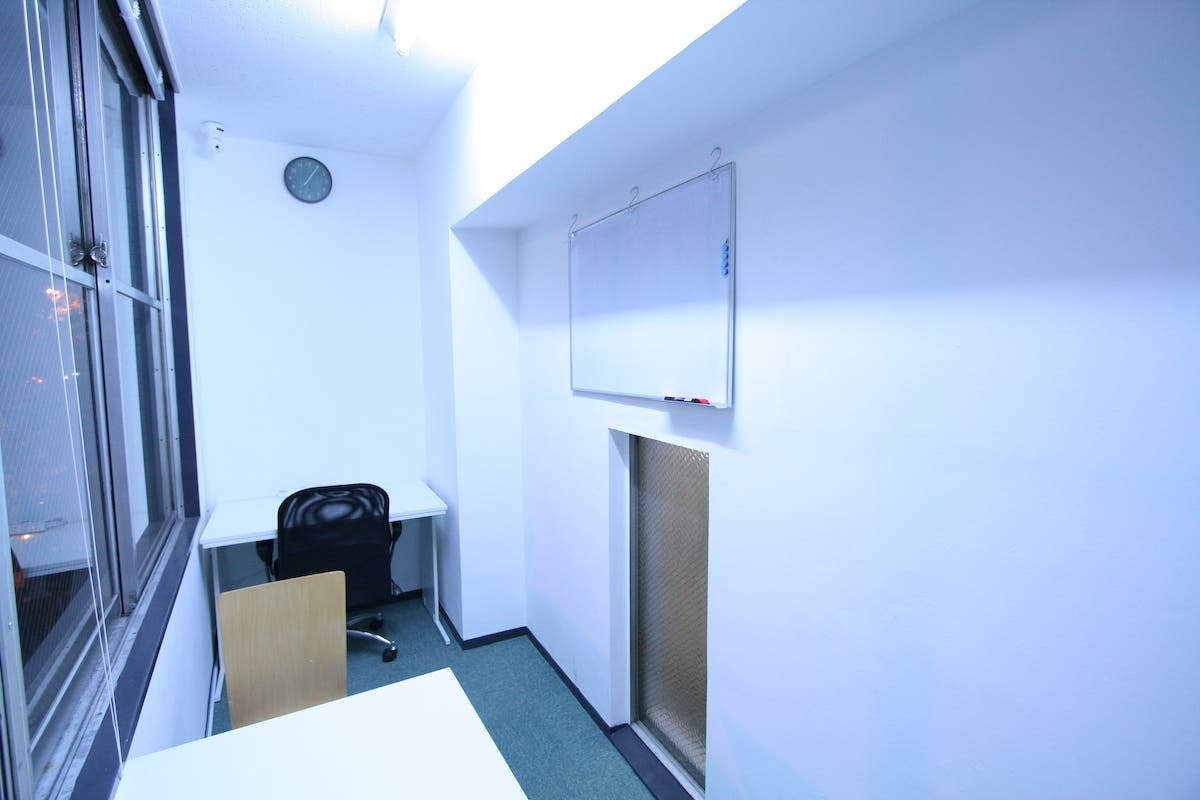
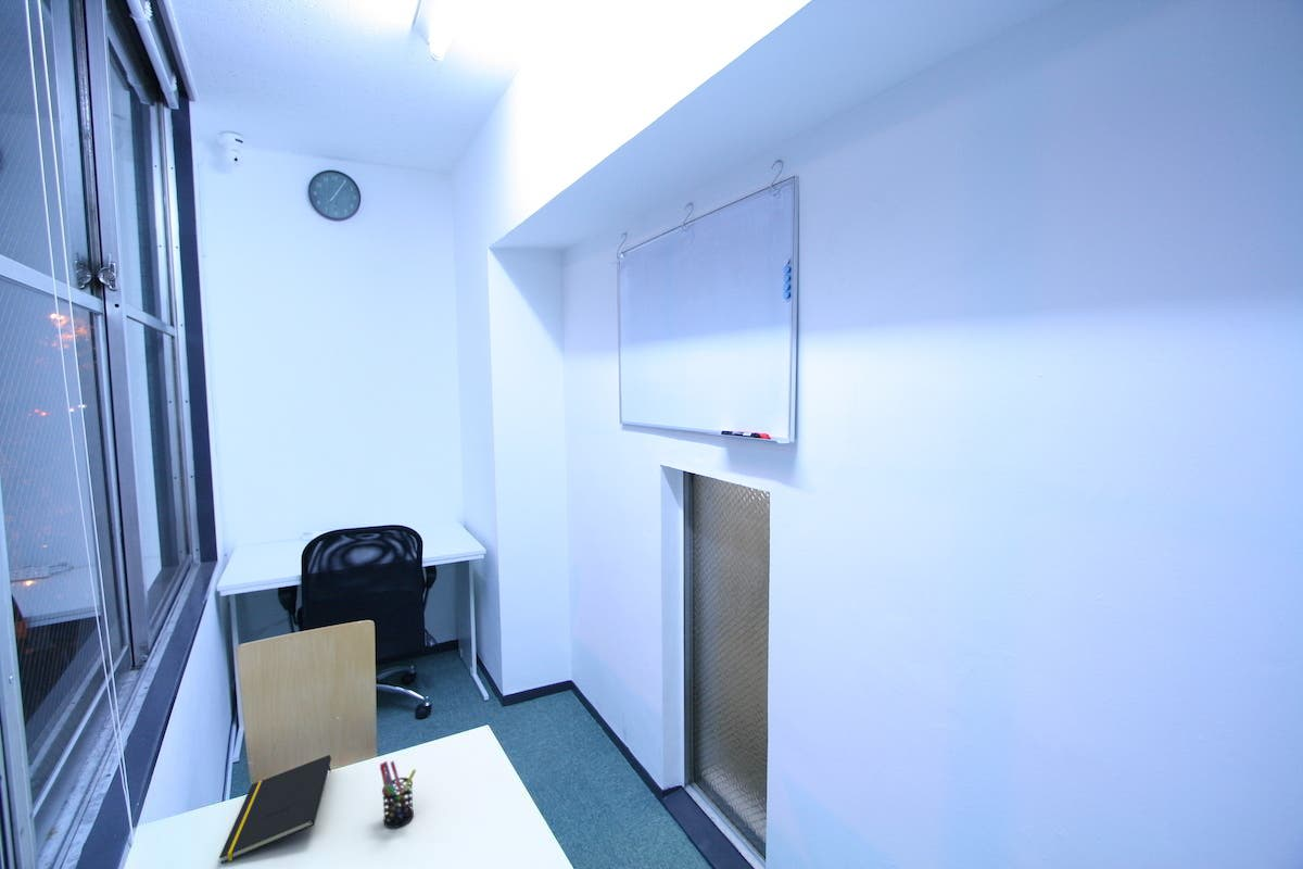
+ pen holder [379,759,417,829]
+ notepad [218,754,332,865]
